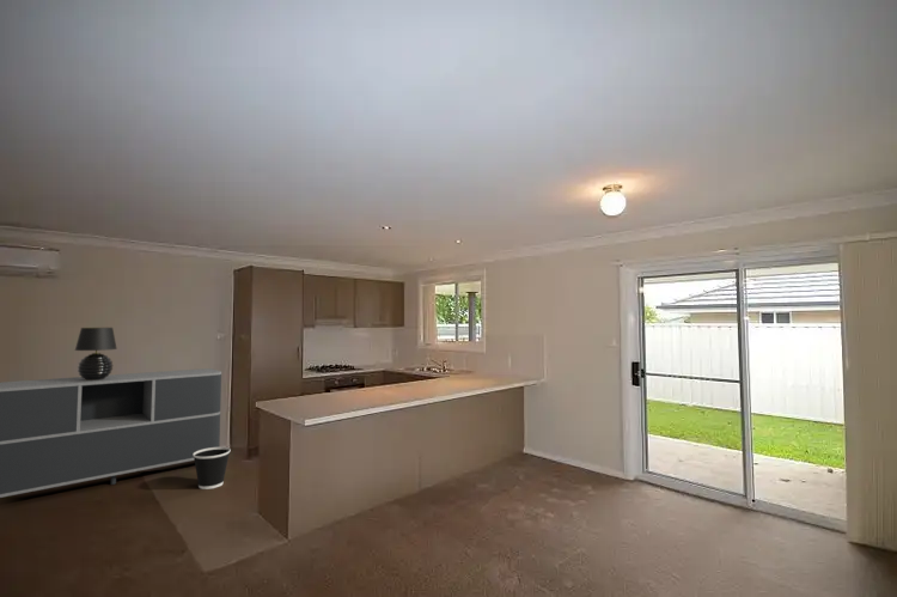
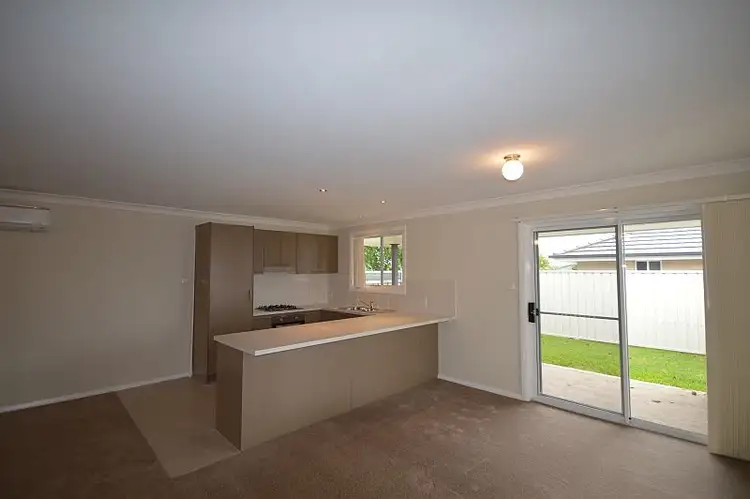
- table lamp [74,327,118,380]
- wastebasket [193,446,232,491]
- sideboard [0,367,222,499]
